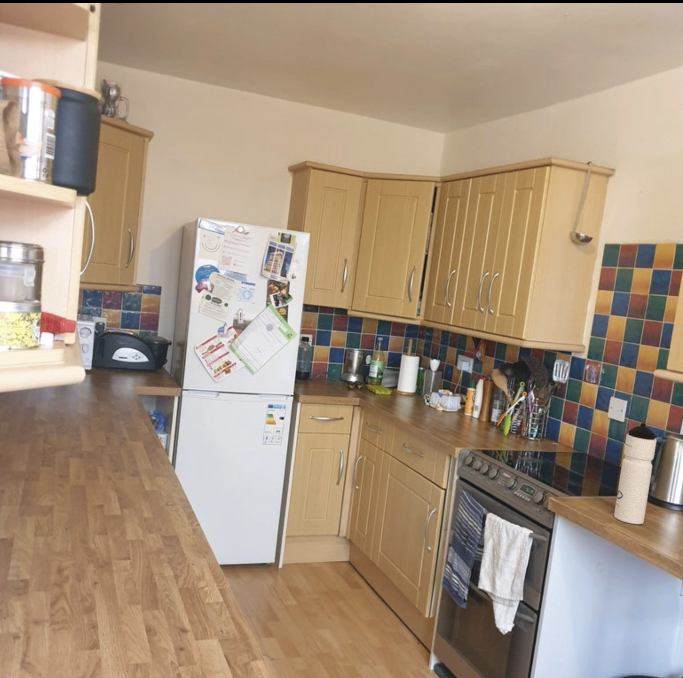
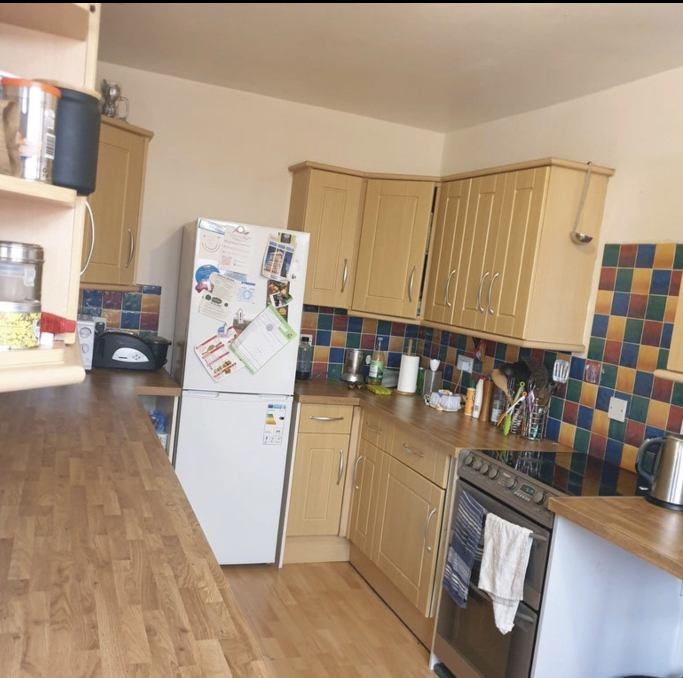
- water bottle [613,422,657,525]
